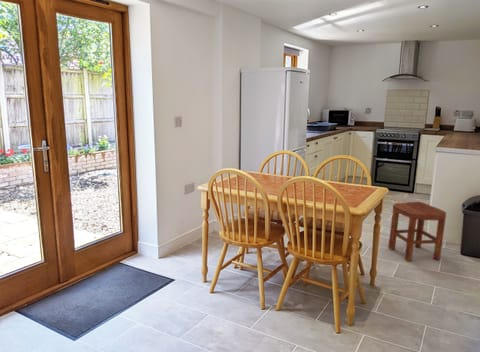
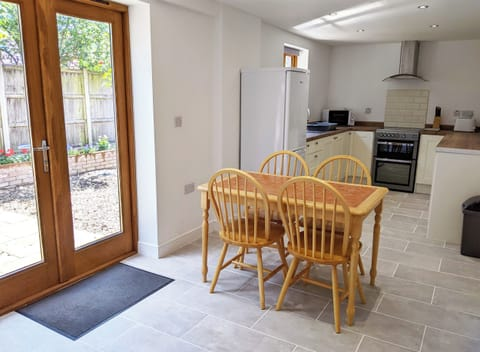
- stool [387,201,447,262]
